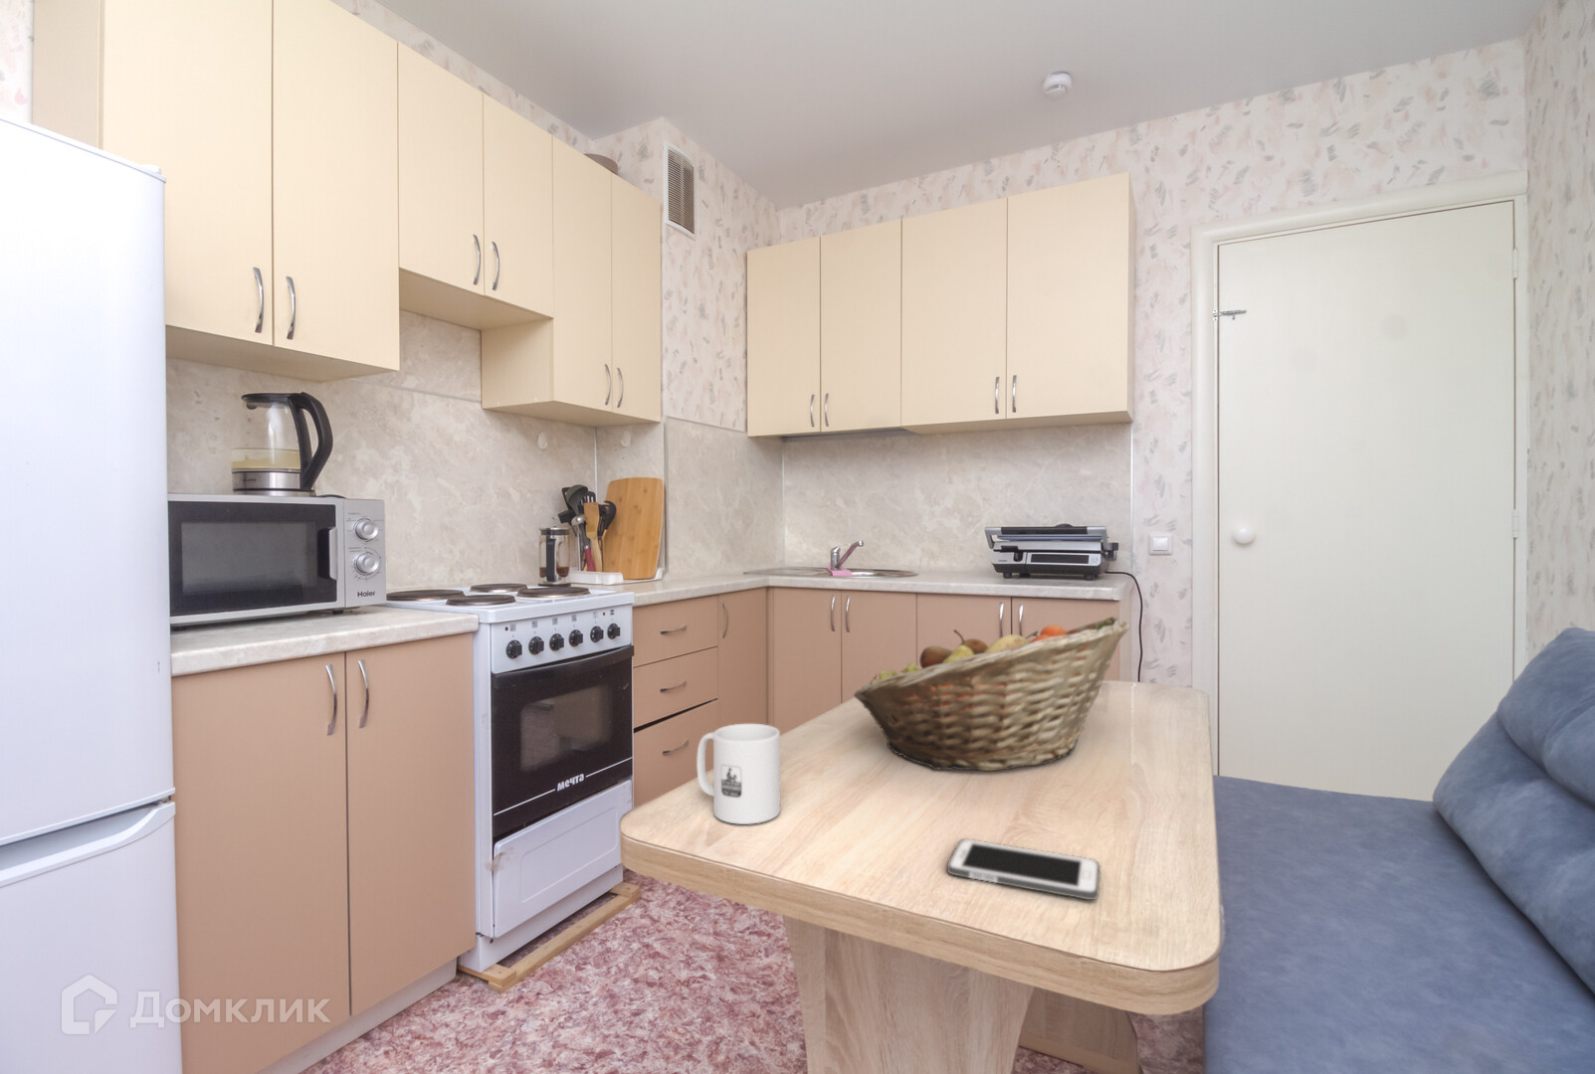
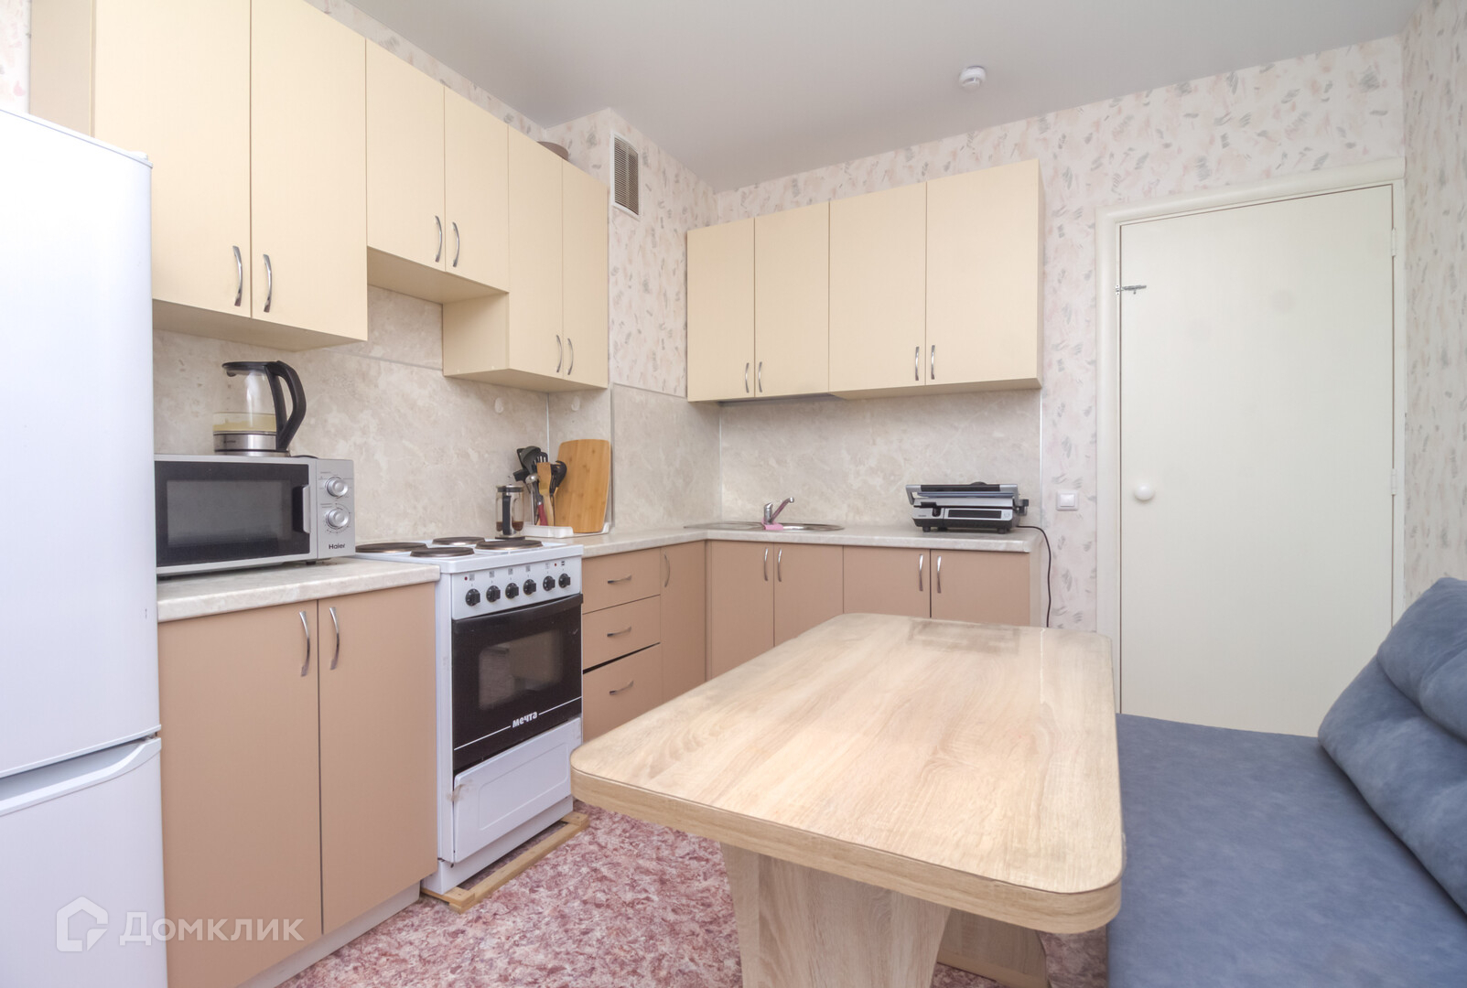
- mug [696,723,781,826]
- fruit basket [853,616,1131,772]
- cell phone [946,838,1101,901]
